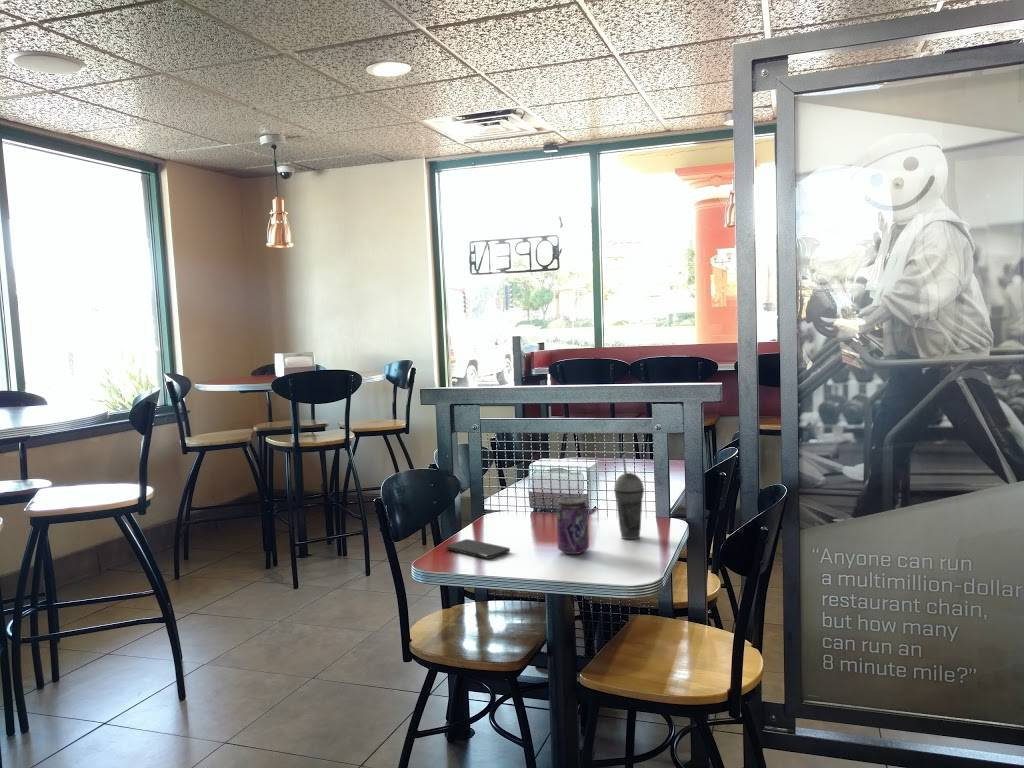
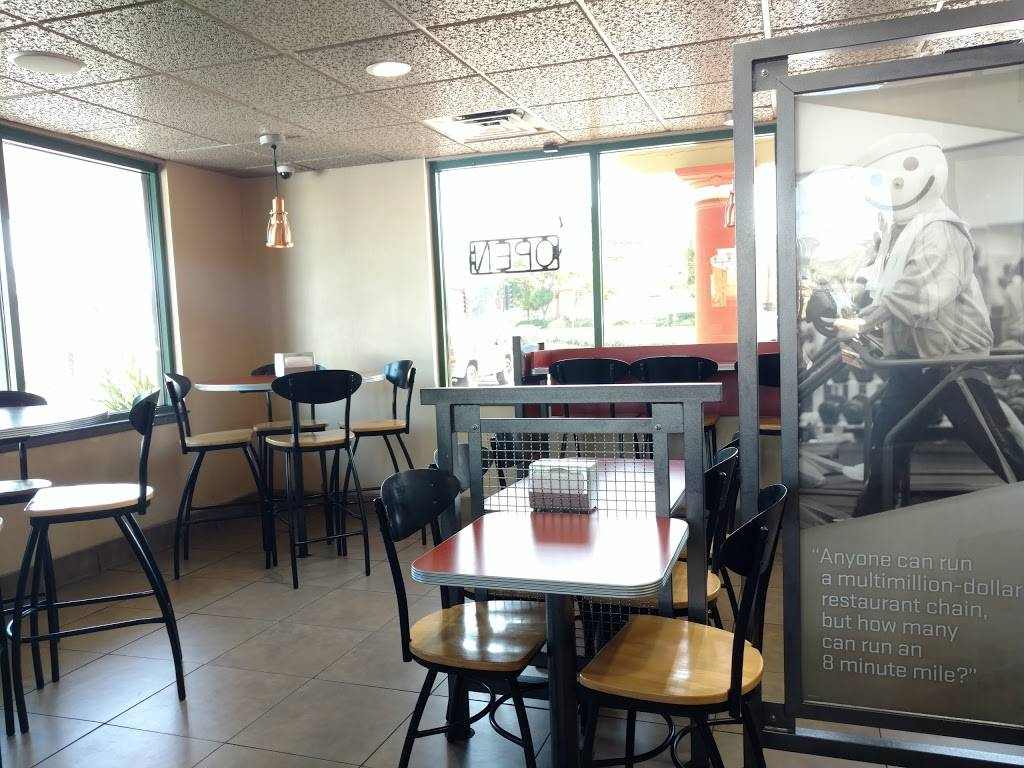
- beverage cup [613,454,645,540]
- beverage can [555,496,590,555]
- smartphone [445,538,511,560]
